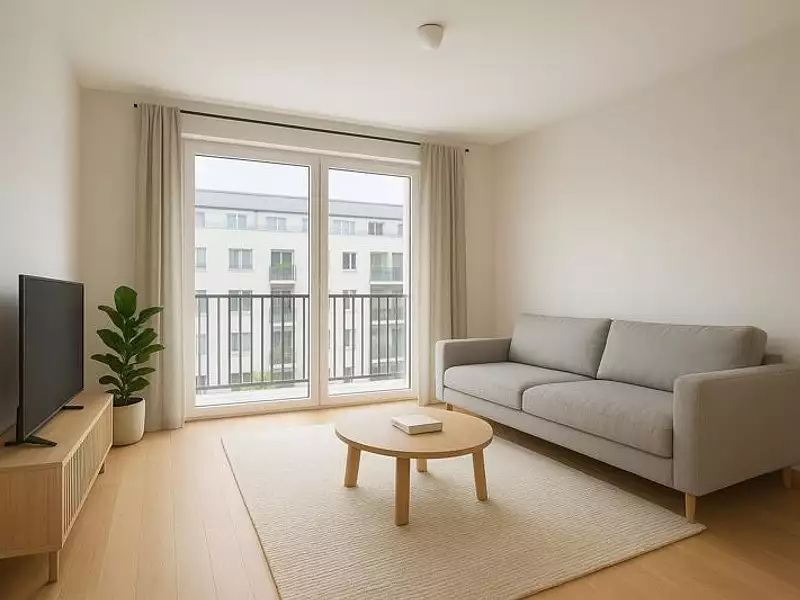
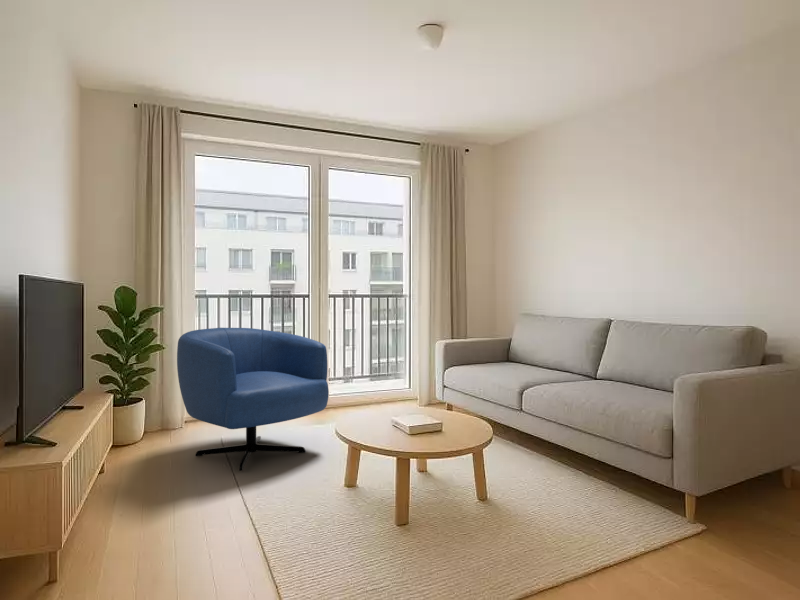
+ armchair [176,327,330,472]
